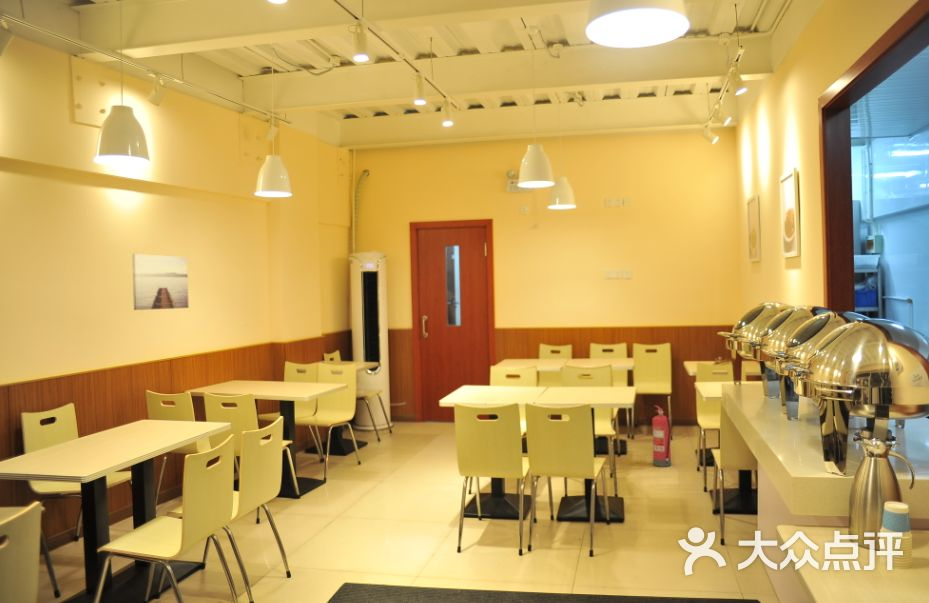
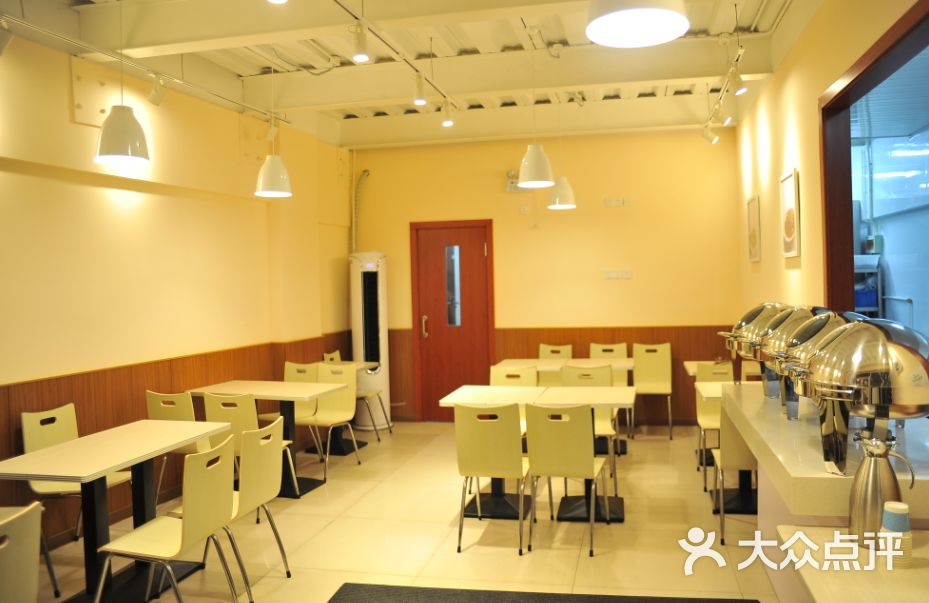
- fire extinguisher [651,405,672,468]
- wall art [131,253,190,311]
